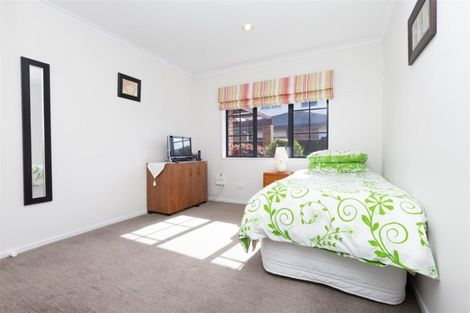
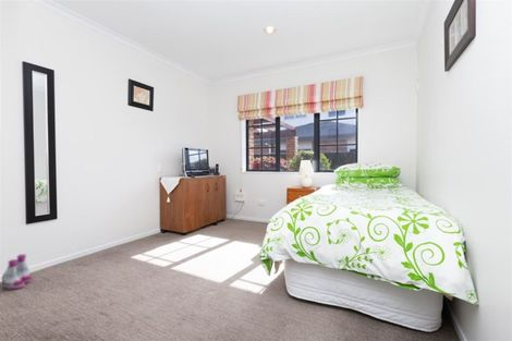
+ boots [1,253,33,290]
